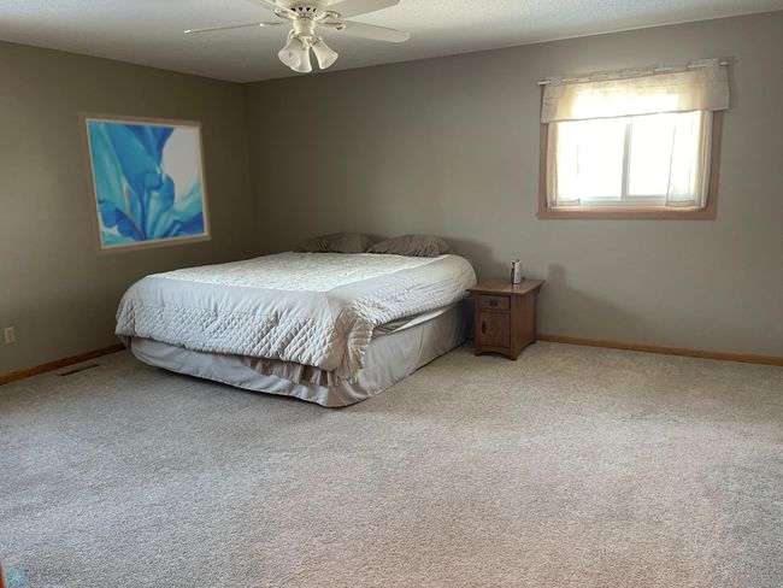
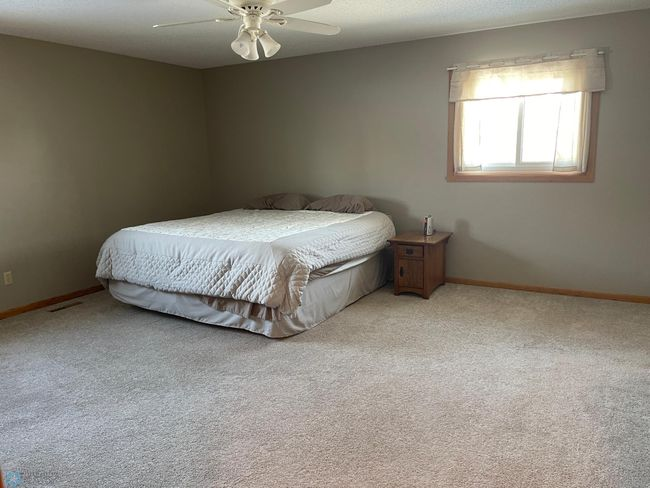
- wall art [76,110,212,257]
